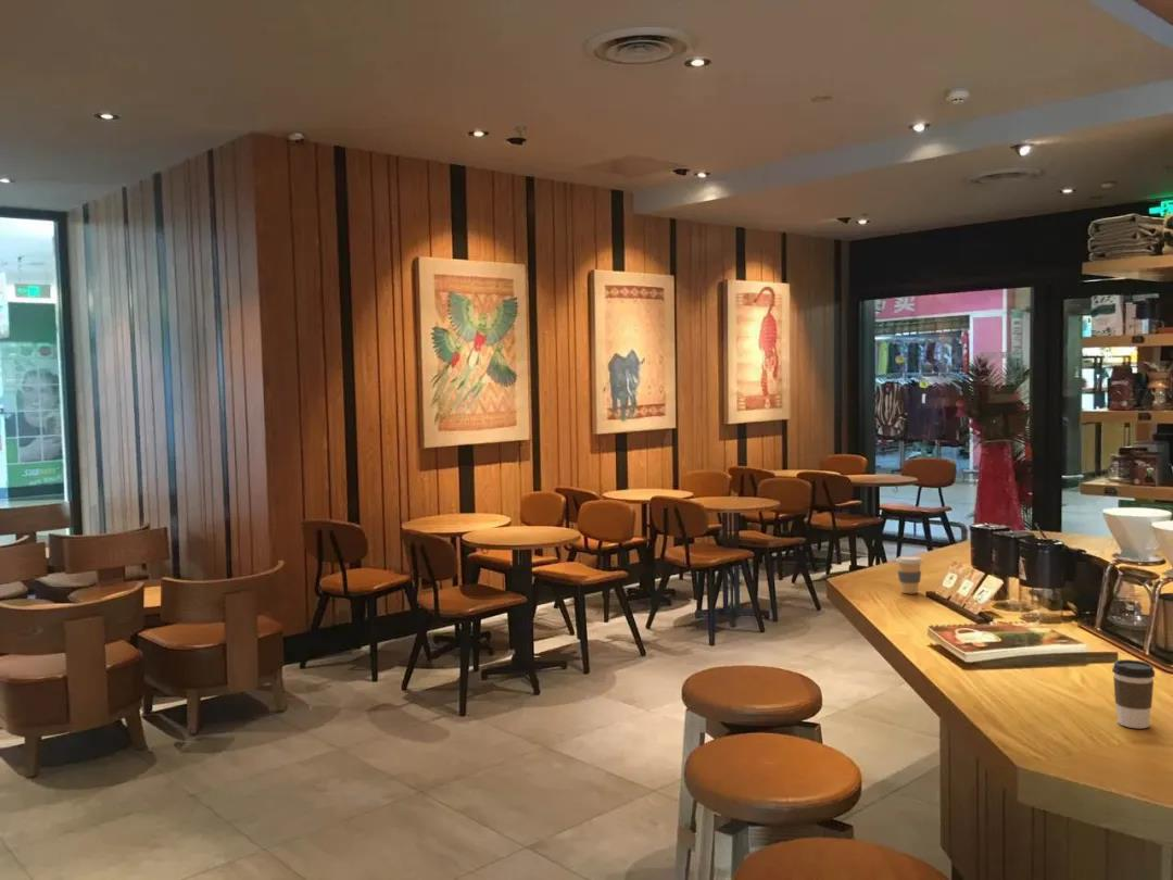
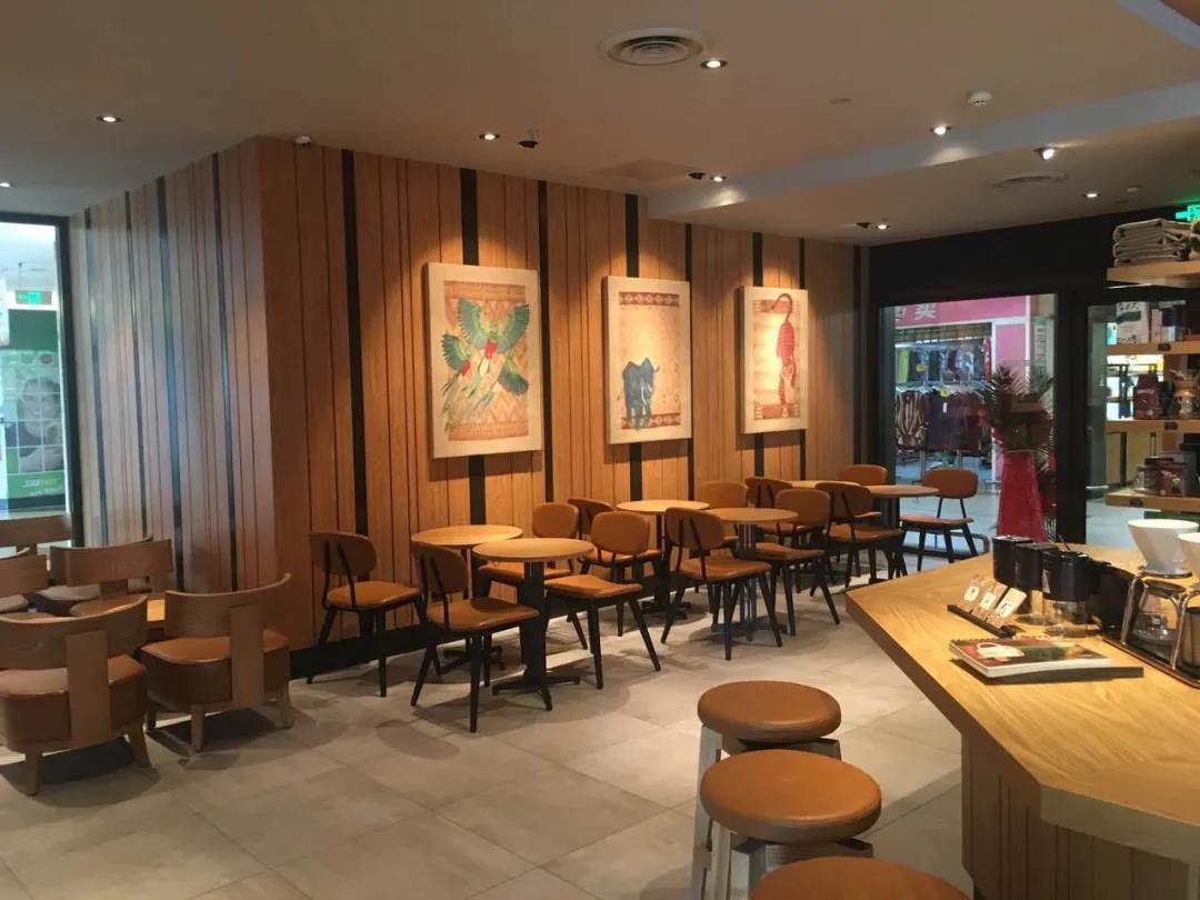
- coffee cup [1111,658,1156,729]
- coffee cup [895,555,924,594]
